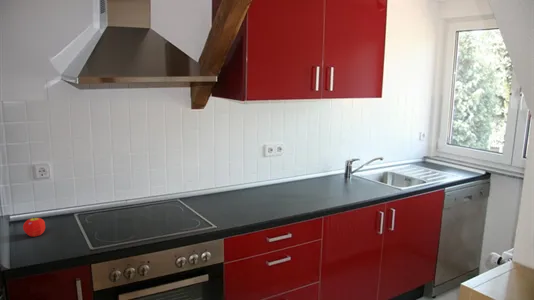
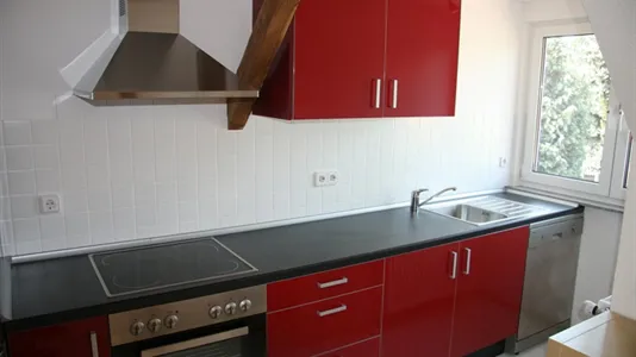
- fruit [22,216,46,238]
